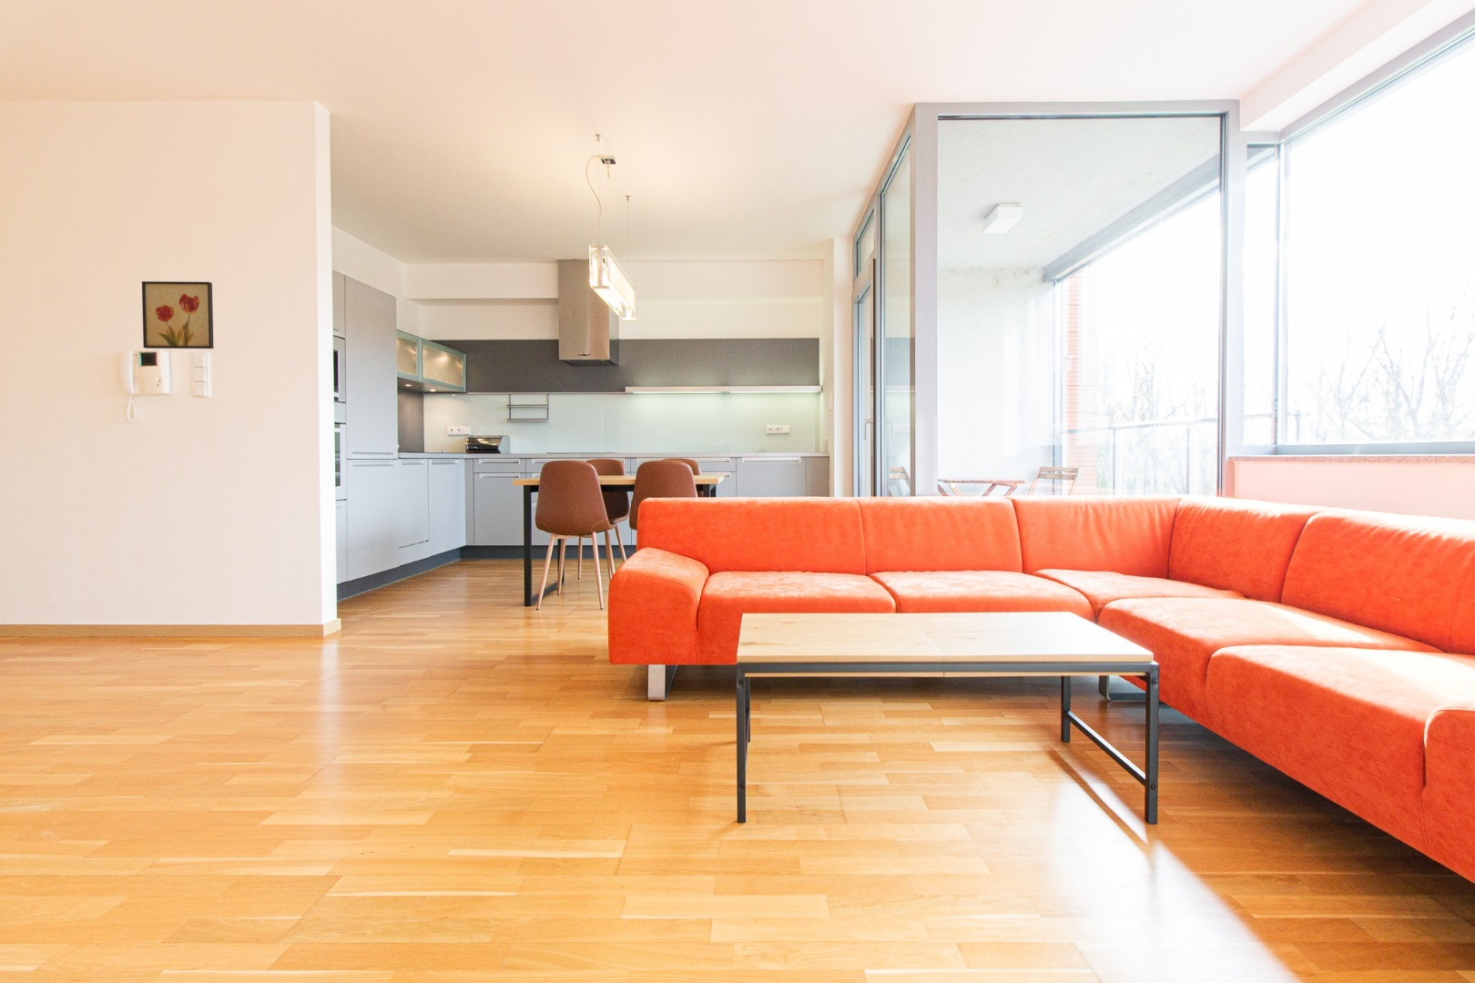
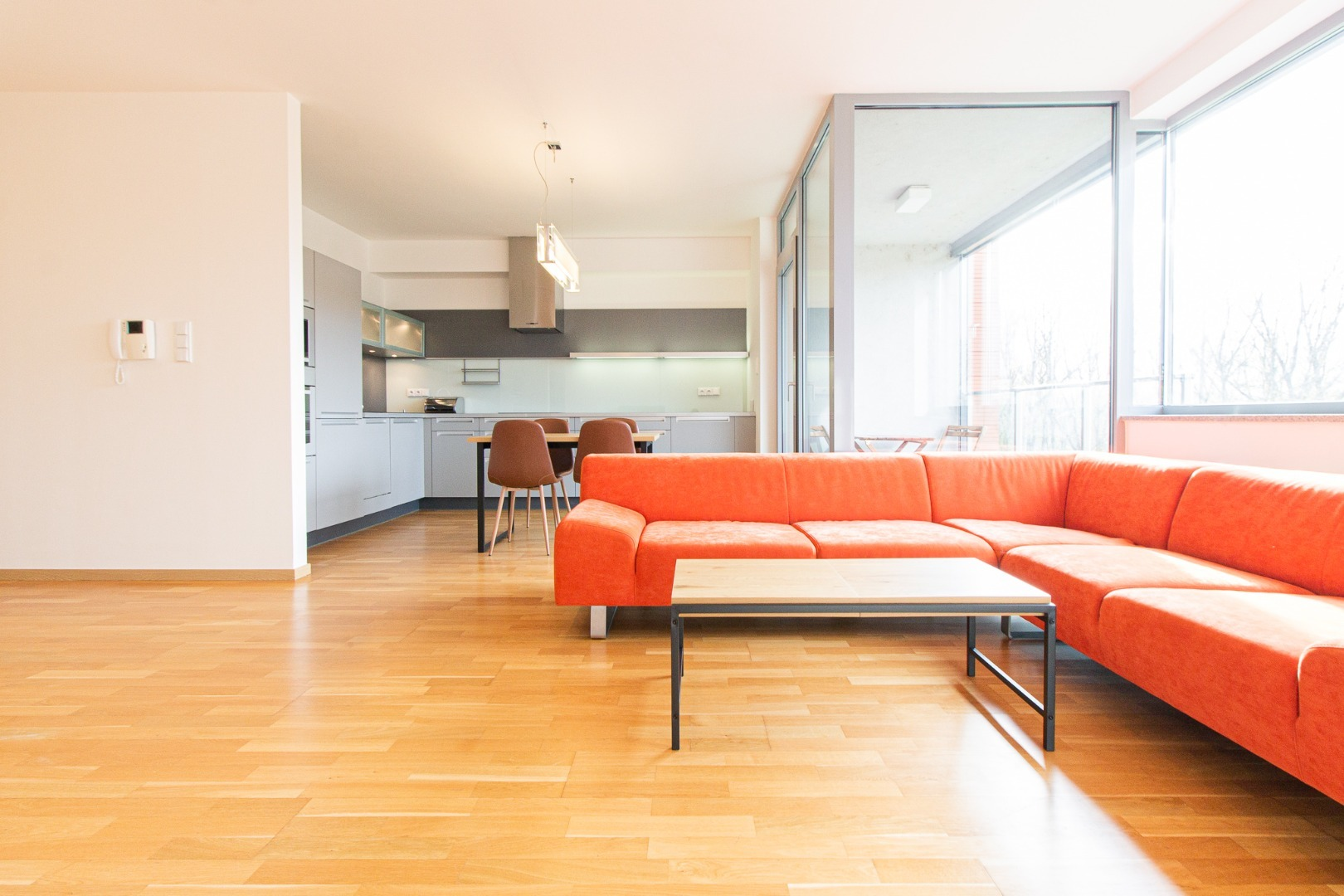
- wall art [142,281,215,350]
